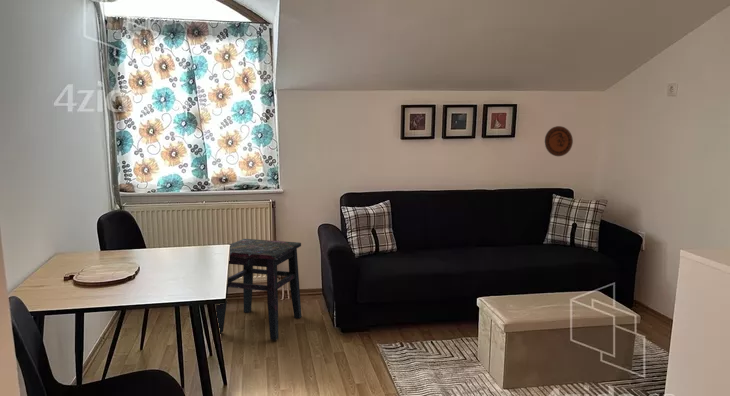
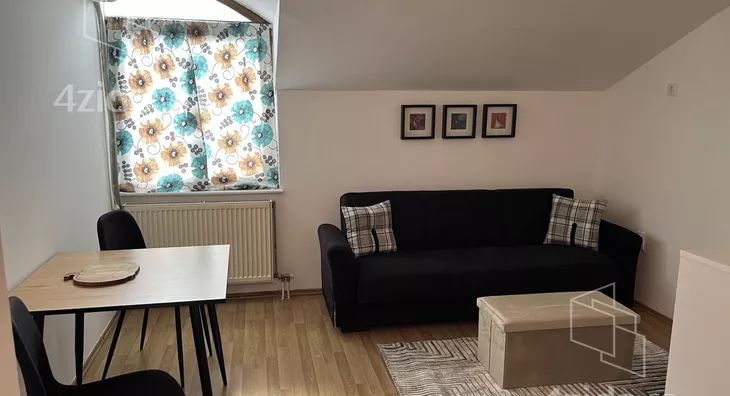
- side table [215,238,302,341]
- decorative plate [544,125,574,157]
